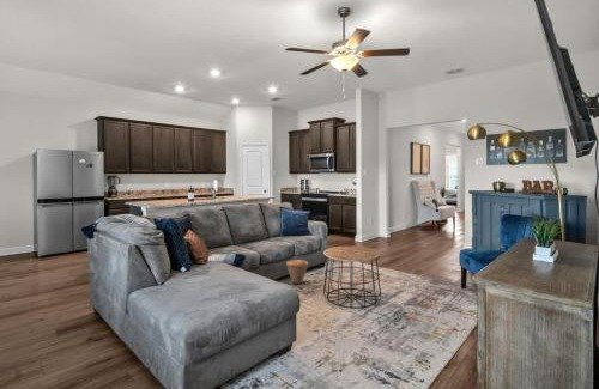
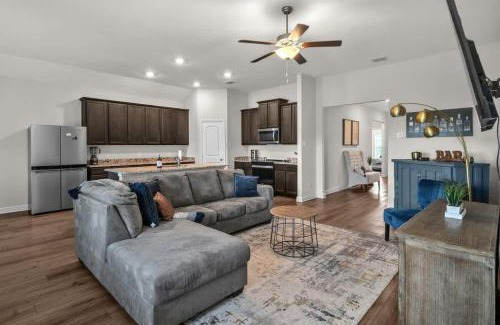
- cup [285,259,309,285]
